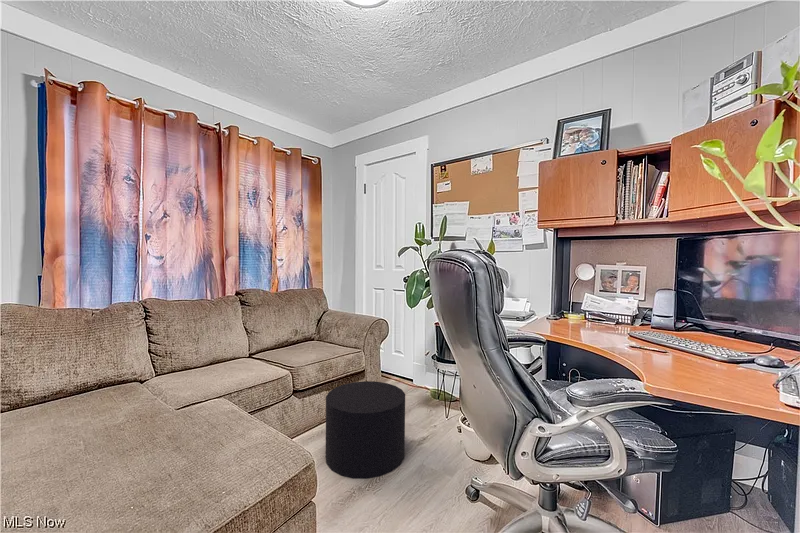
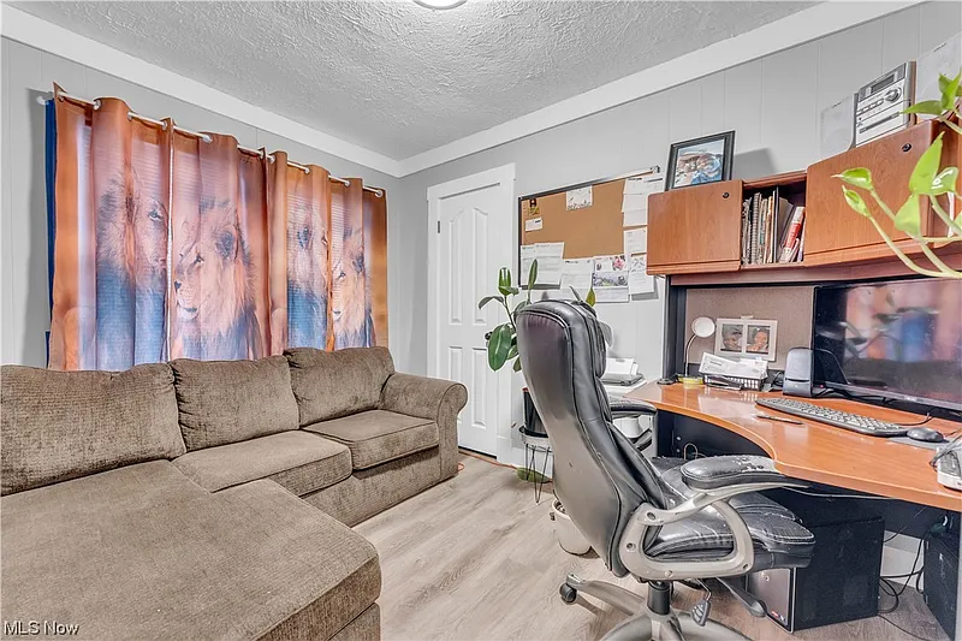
- stool [325,380,406,480]
